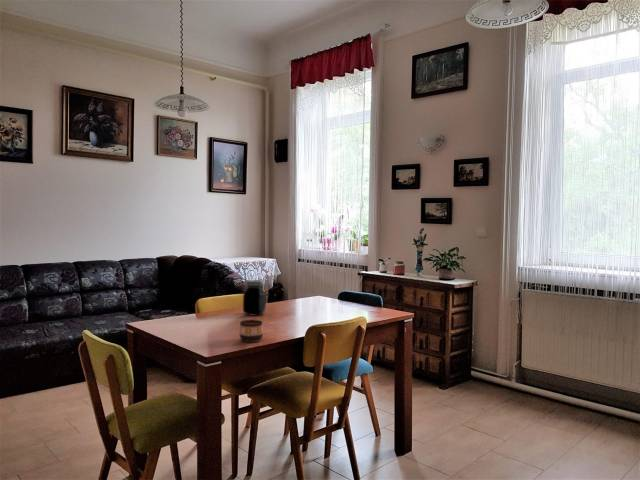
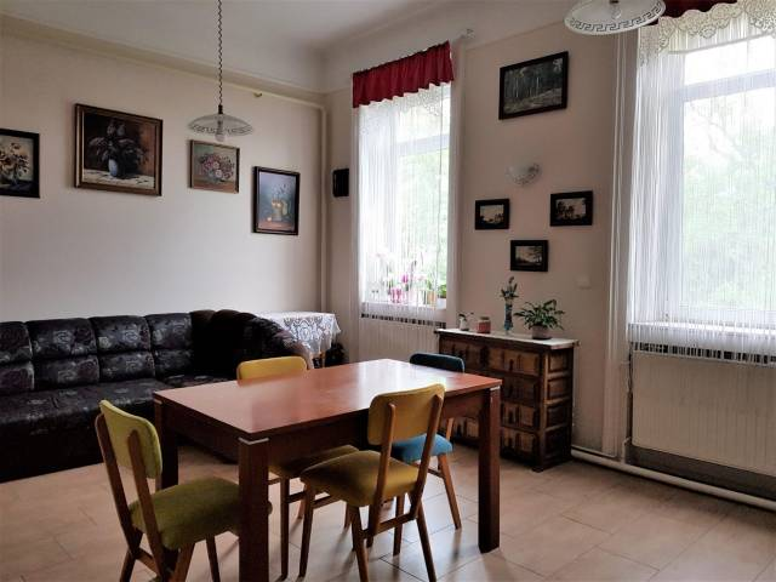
- cup [239,319,264,343]
- jar [242,279,267,317]
